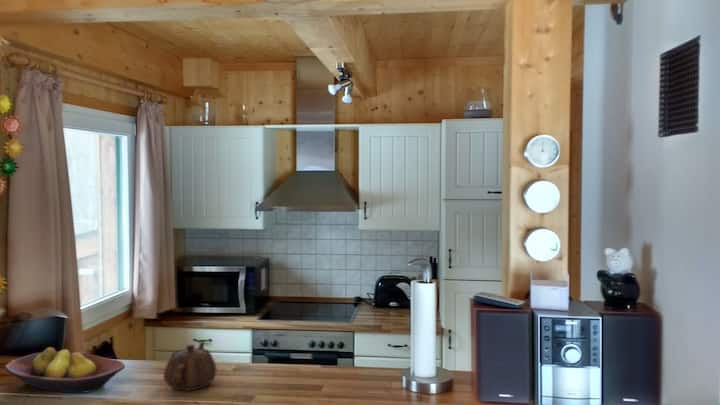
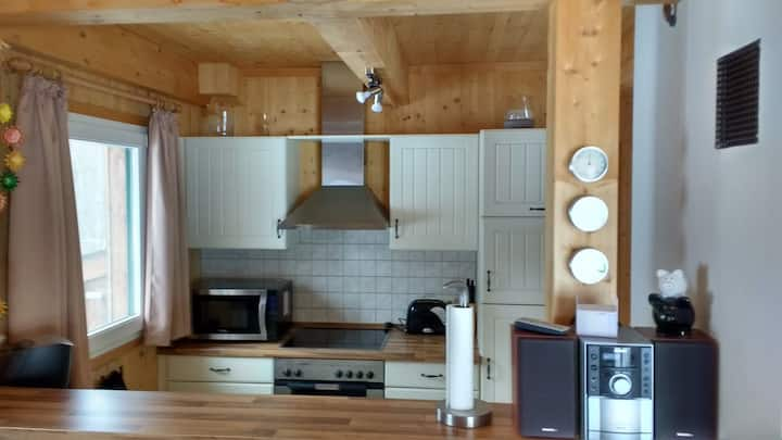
- fruit bowl [4,346,126,394]
- teapot [162,341,218,392]
